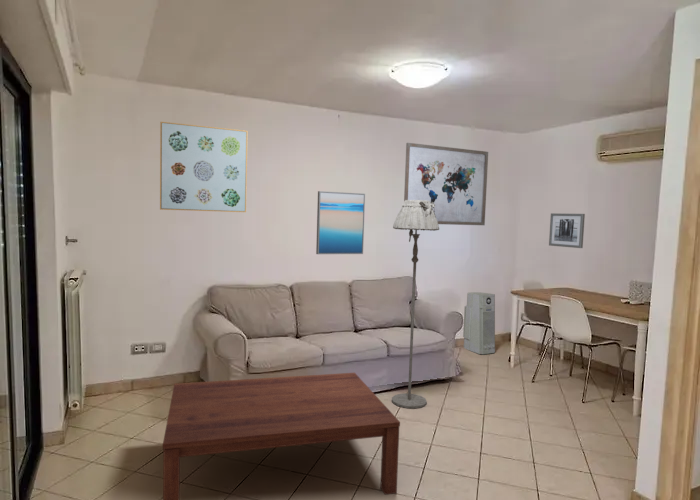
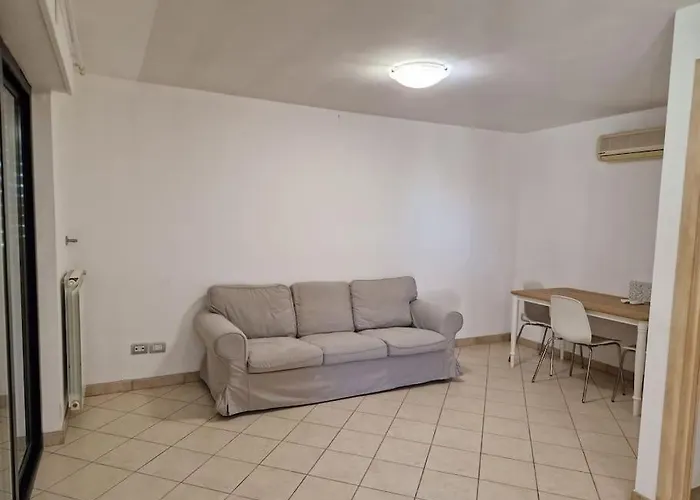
- floor lamp [391,200,440,409]
- wall art [548,212,586,249]
- coffee table [162,372,401,500]
- air purifier [462,291,496,355]
- wall art [315,190,366,255]
- wall art [403,142,489,226]
- wall art [159,121,248,213]
